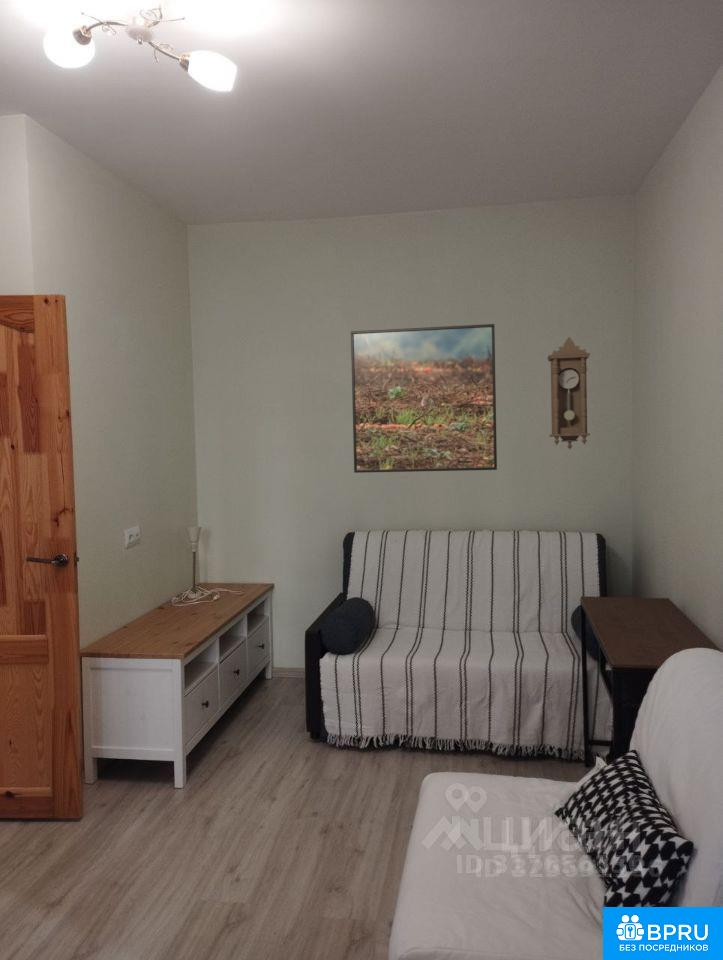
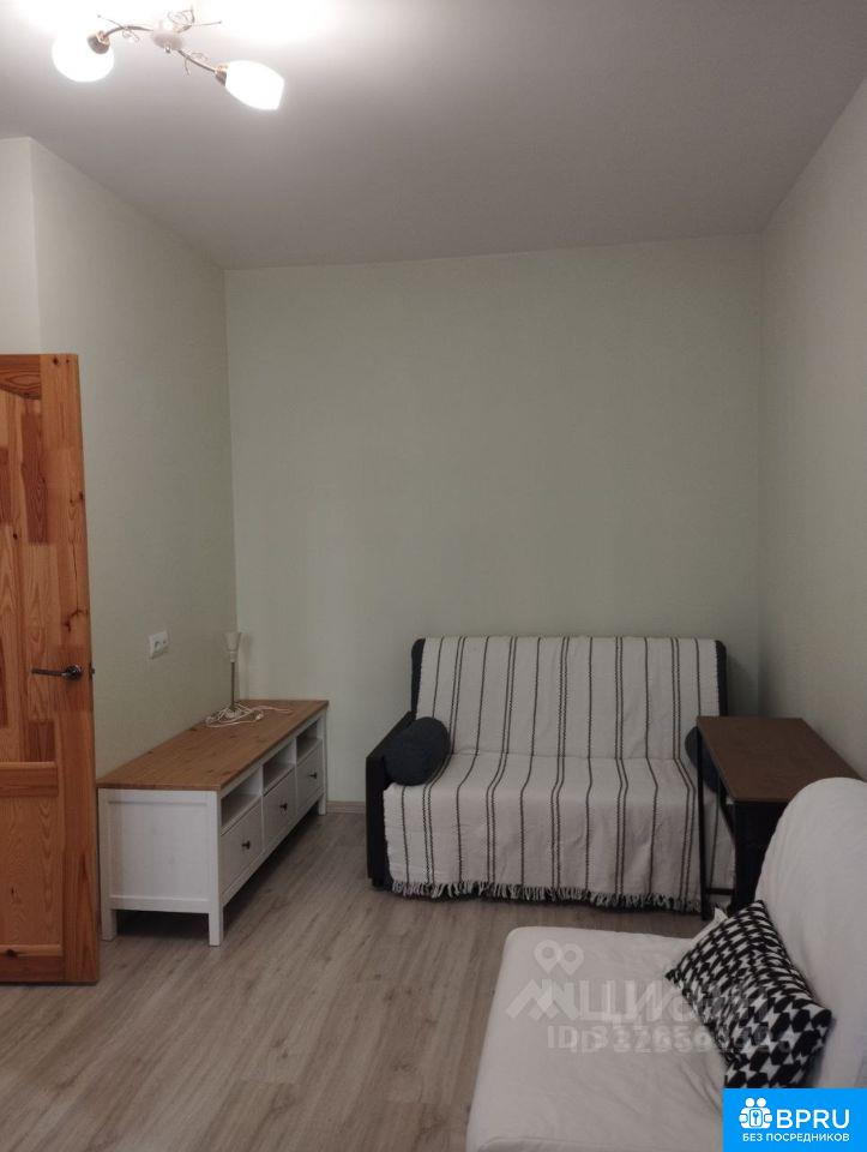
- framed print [350,323,498,474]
- pendulum clock [546,336,591,450]
